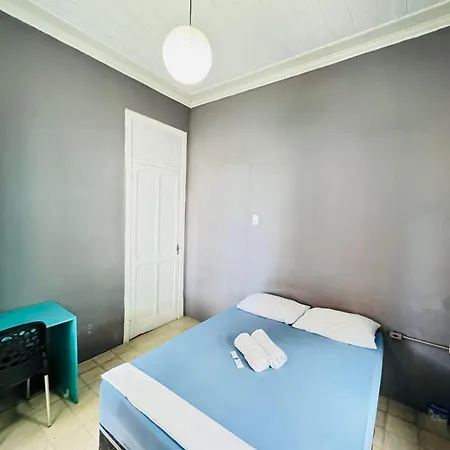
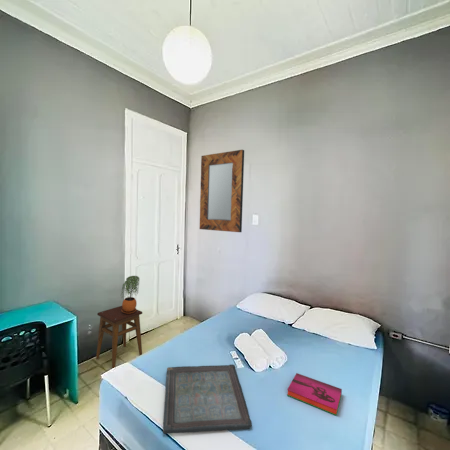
+ stool [95,305,143,369]
+ serving tray [162,364,253,435]
+ home mirror [199,149,245,233]
+ potted plant [121,275,140,314]
+ hardback book [286,372,343,416]
